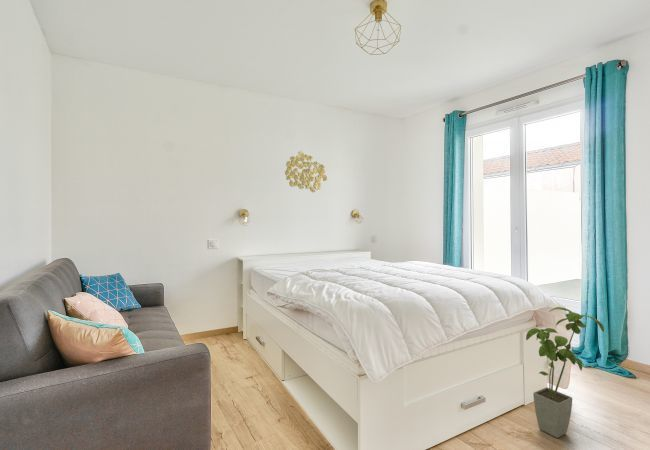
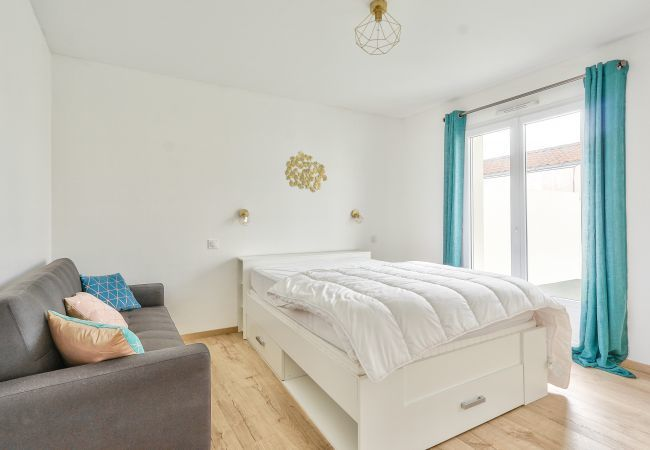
- house plant [525,306,605,439]
